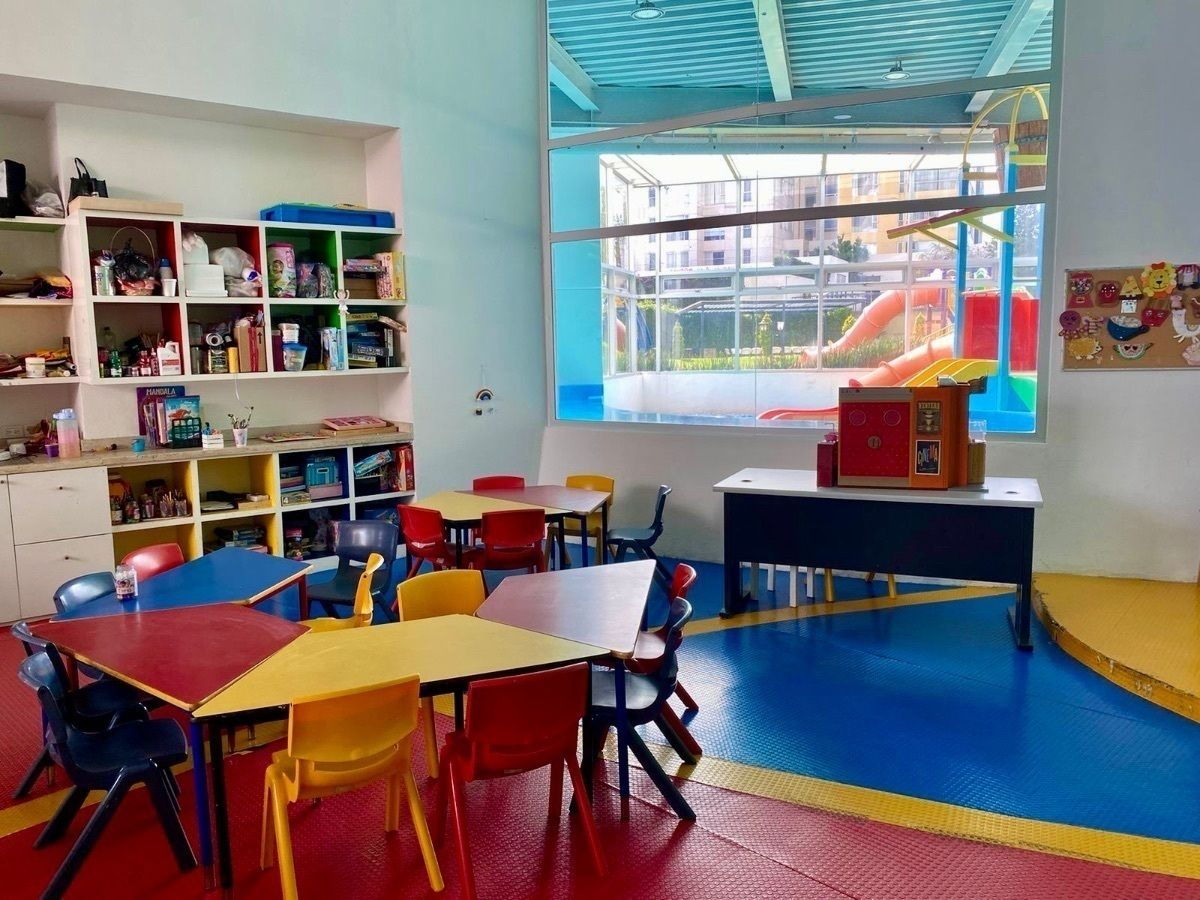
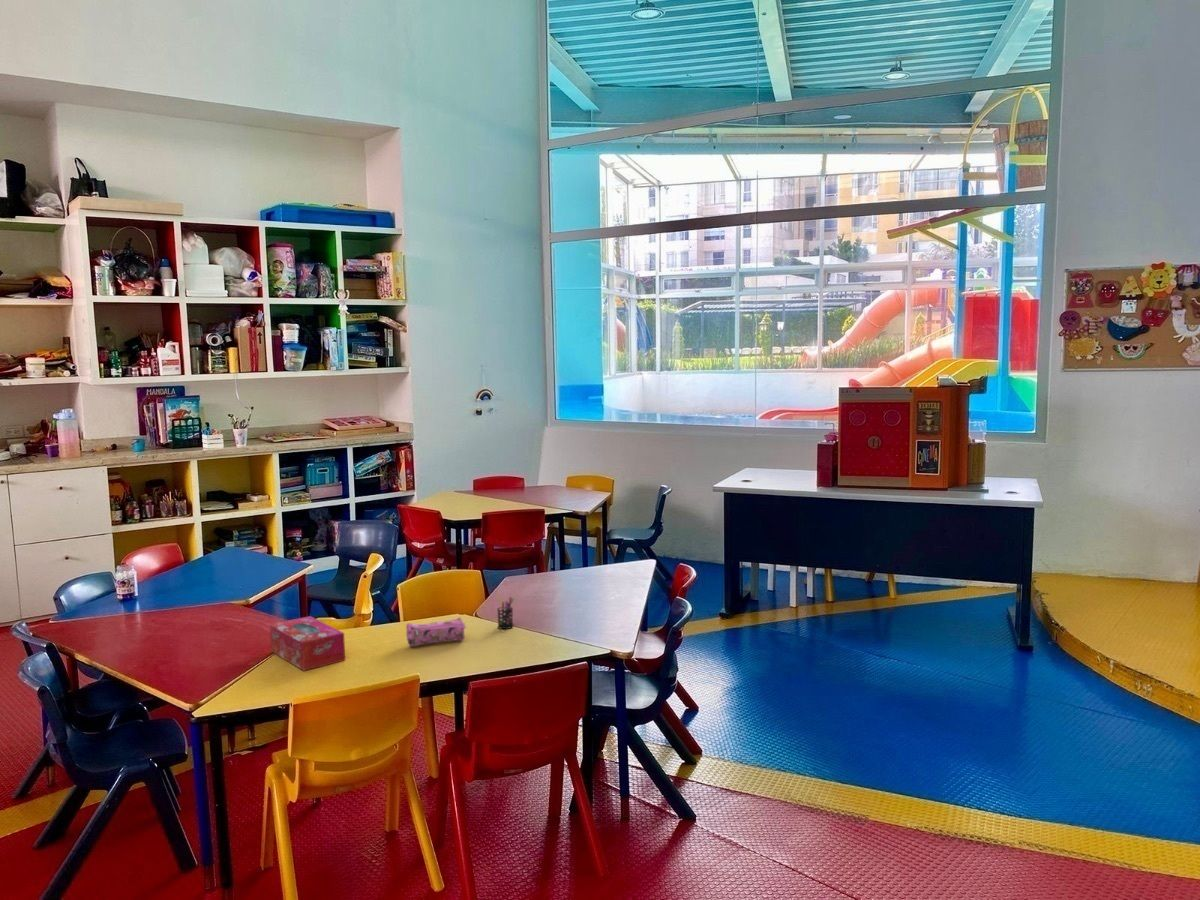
+ pen holder [496,595,515,630]
+ tissue box [269,615,346,672]
+ pencil case [405,617,467,647]
